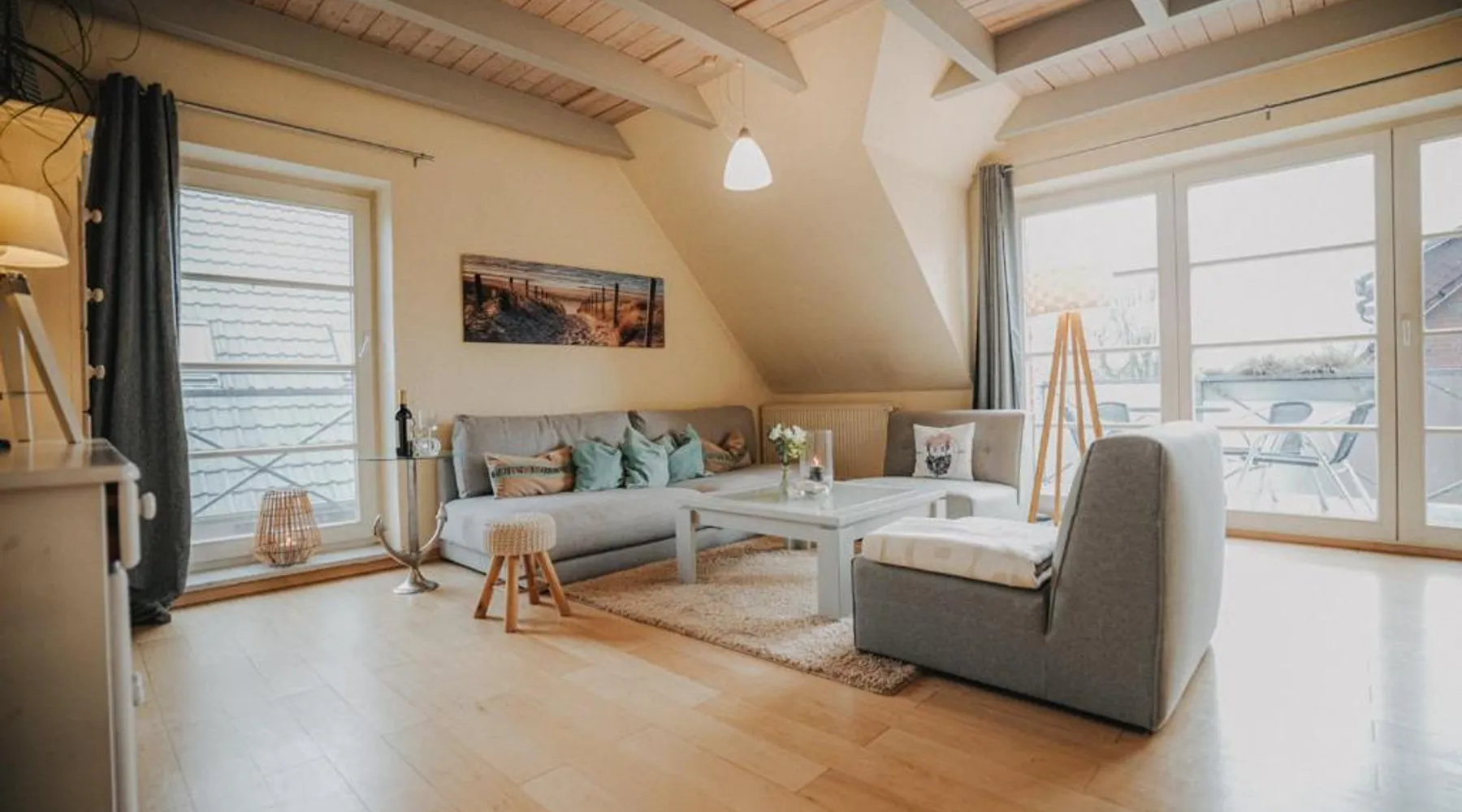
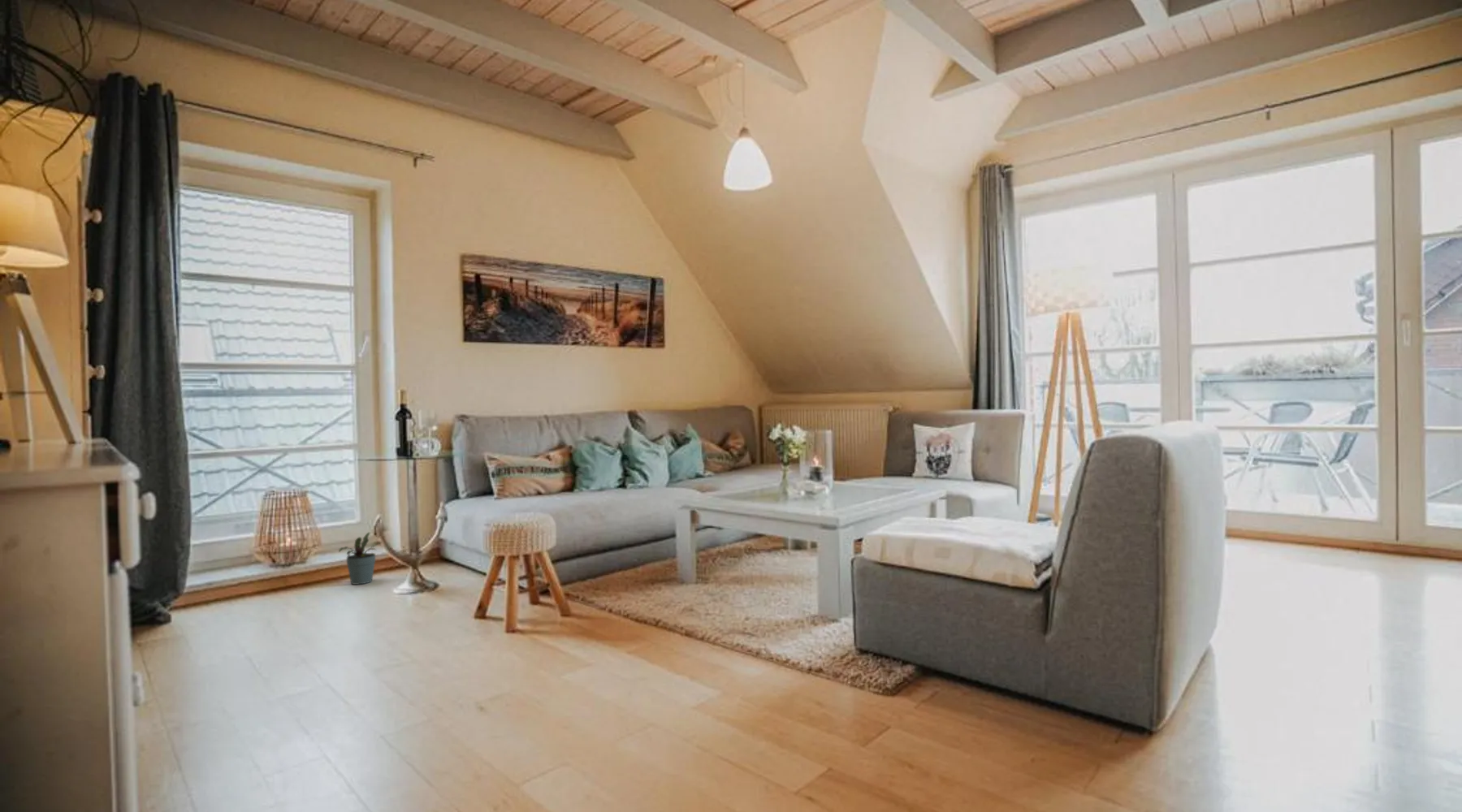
+ potted plant [338,531,383,585]
